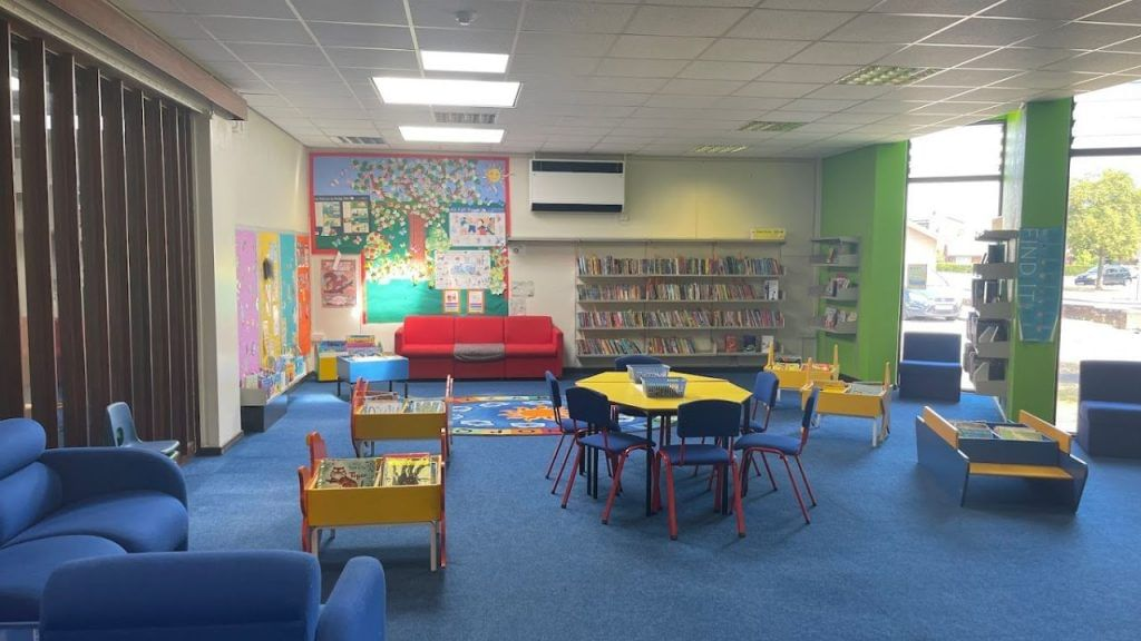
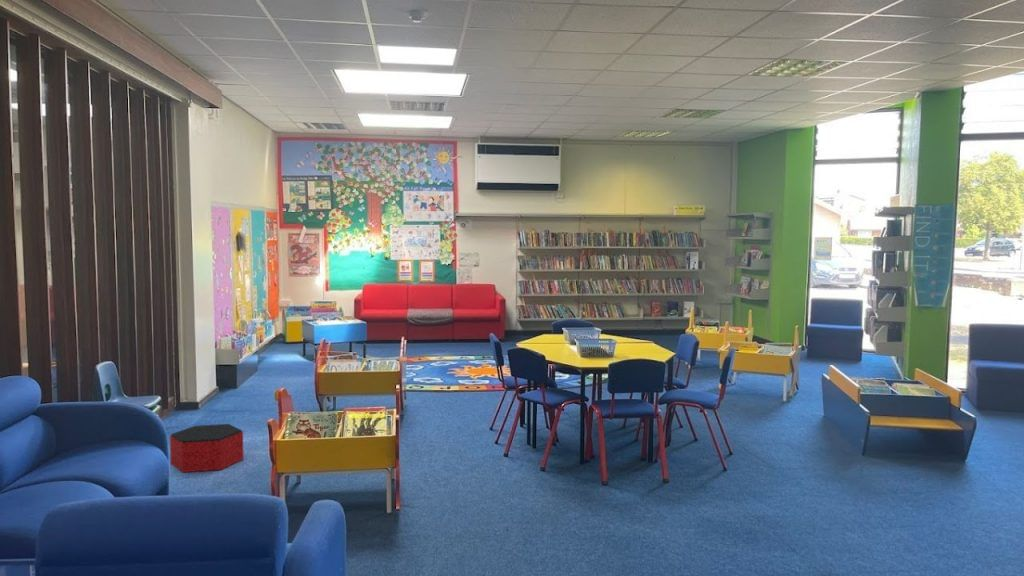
+ ottoman [169,423,244,473]
